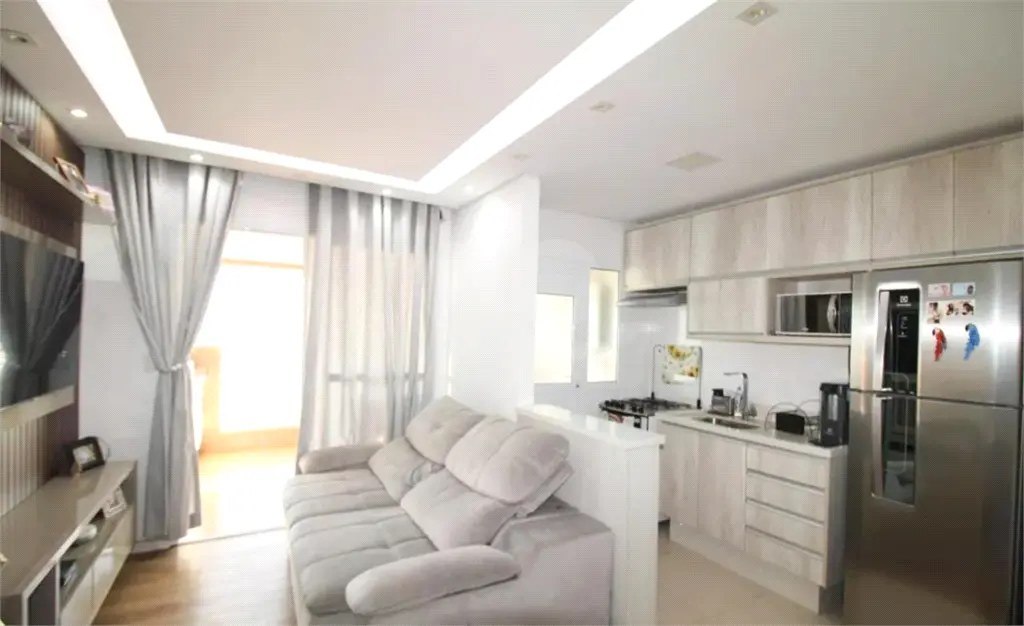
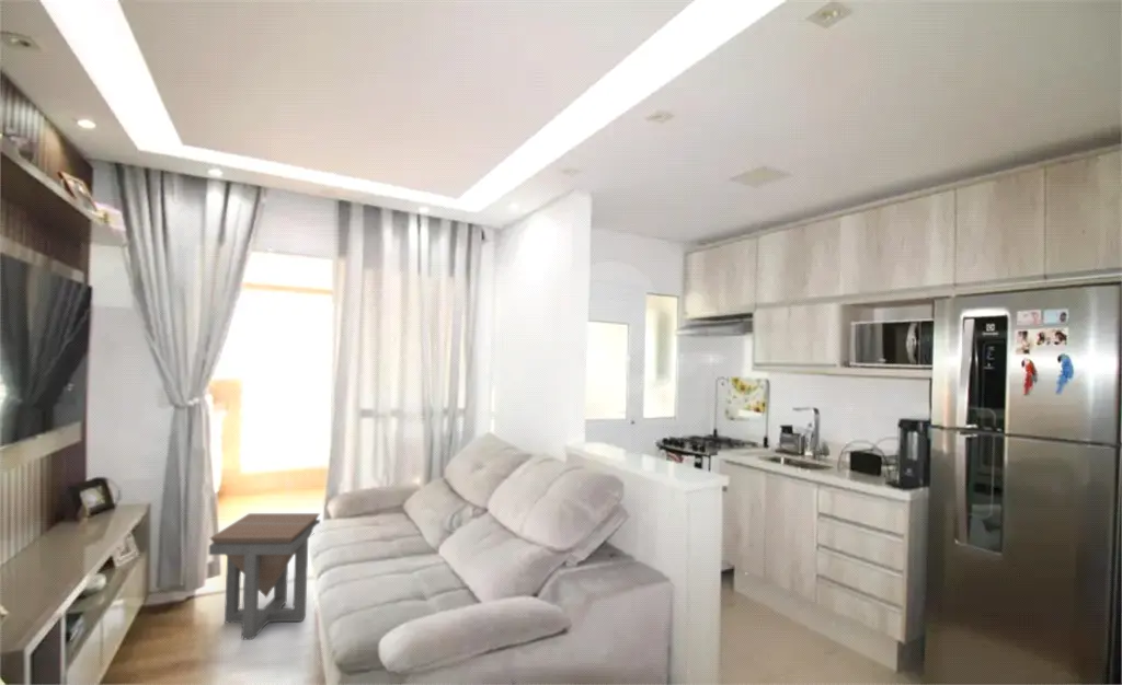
+ side table [207,512,321,640]
